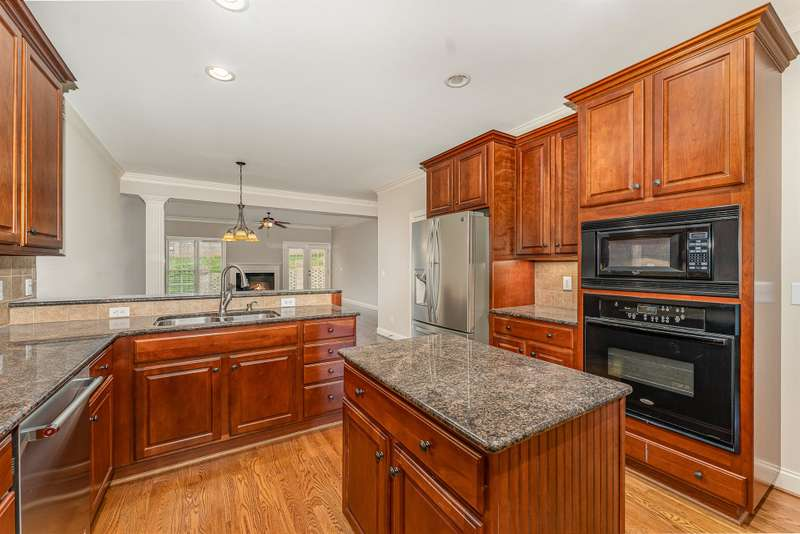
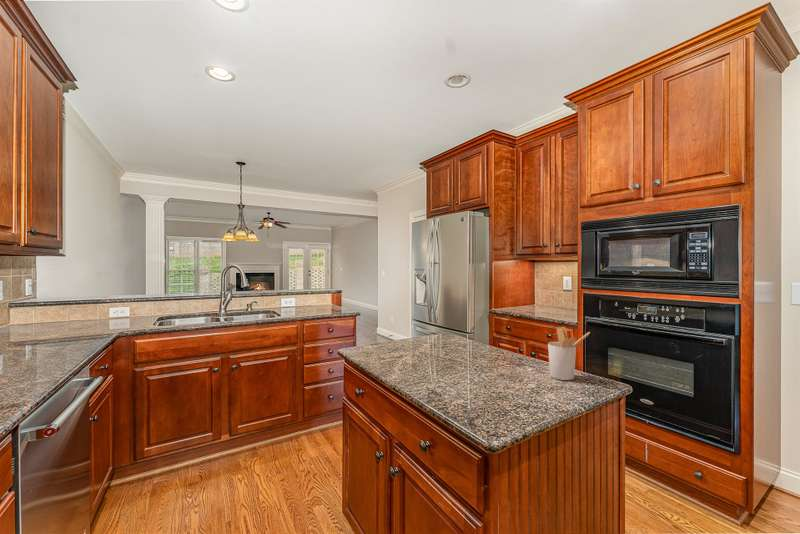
+ utensil holder [547,326,591,381]
